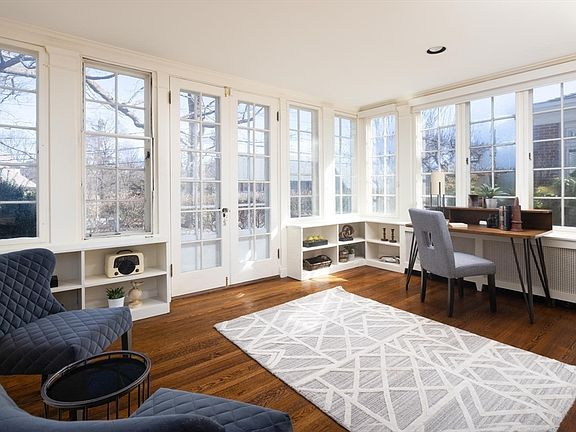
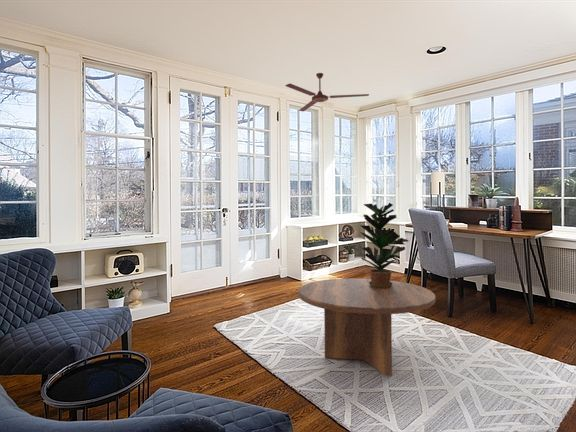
+ potted plant [359,202,409,288]
+ coffee table [297,277,437,377]
+ ceiling fan [284,72,370,112]
